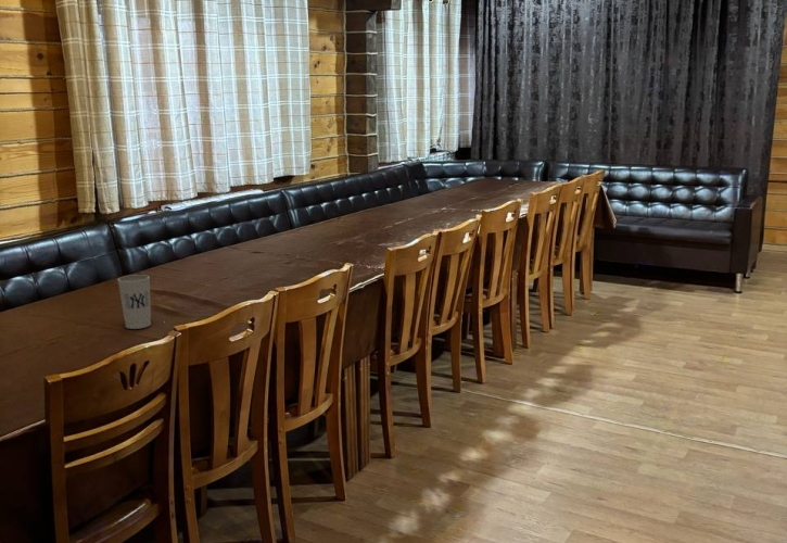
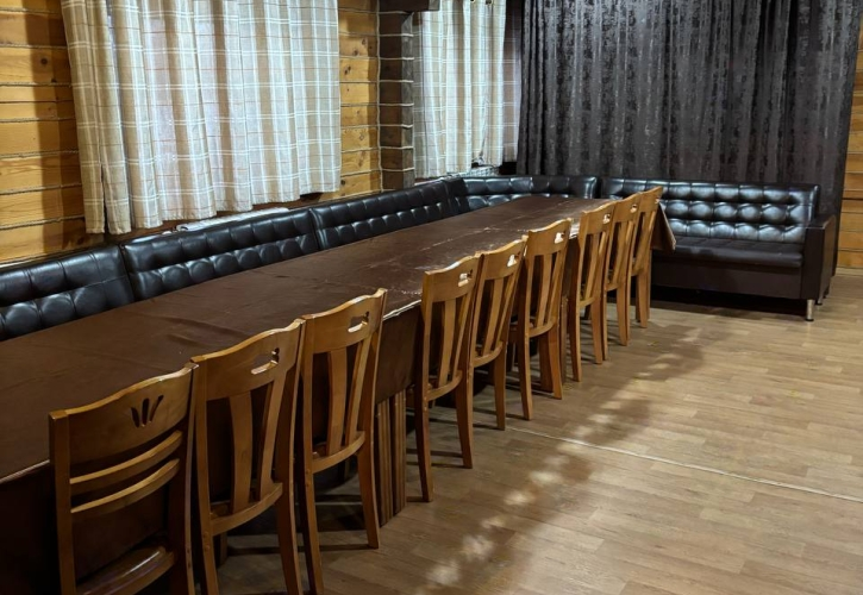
- cup [116,274,152,330]
